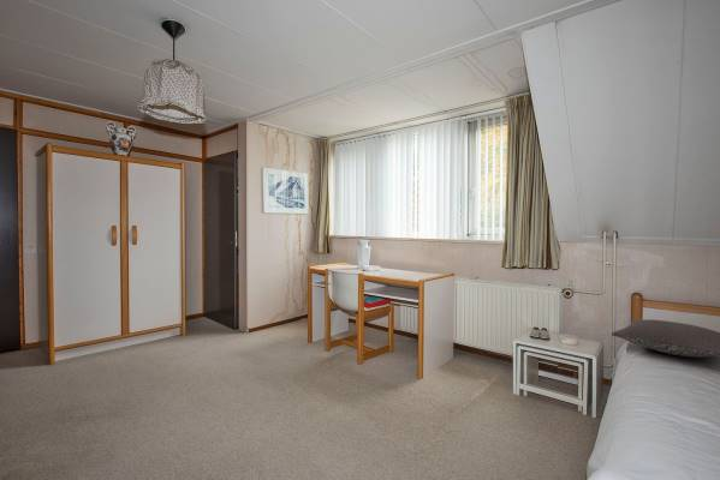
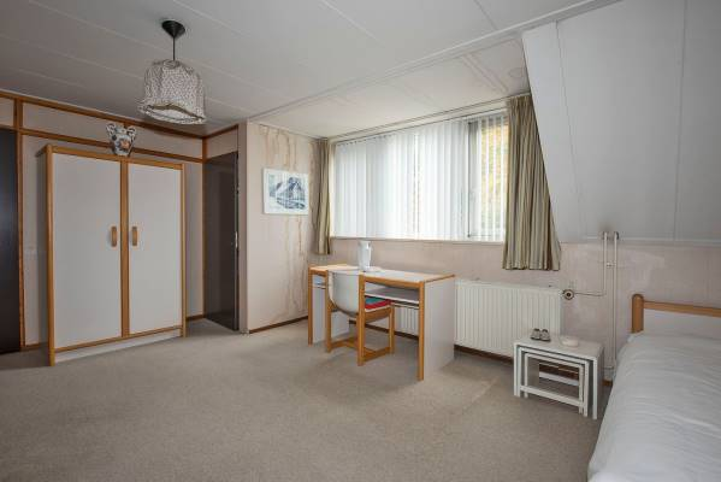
- pillow [611,318,720,358]
